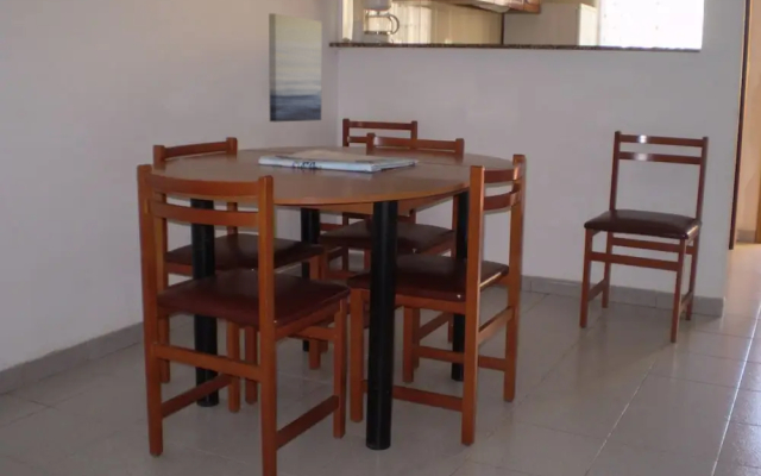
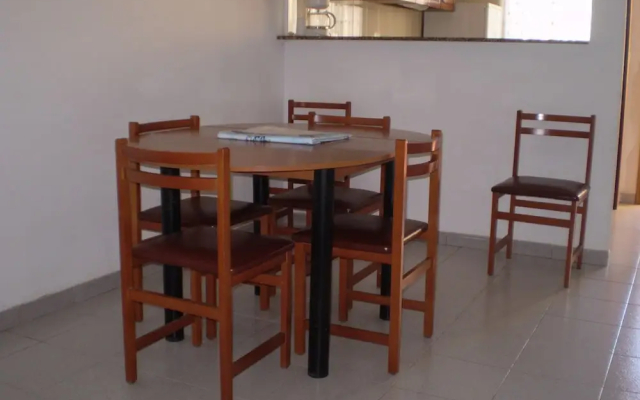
- wall art [268,12,323,123]
